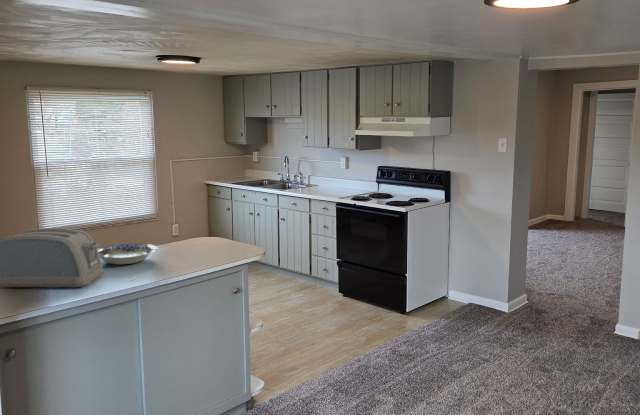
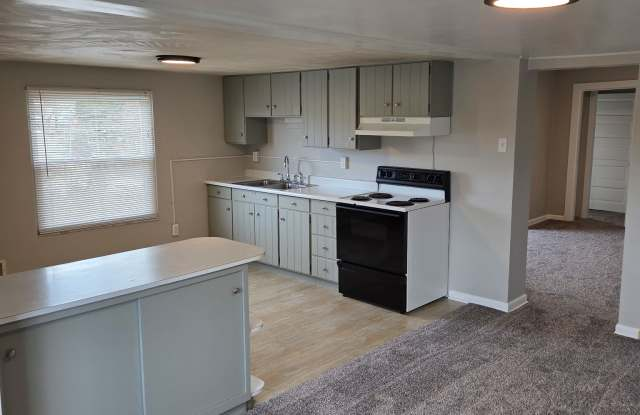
- plate [97,243,158,265]
- toaster [0,227,104,288]
